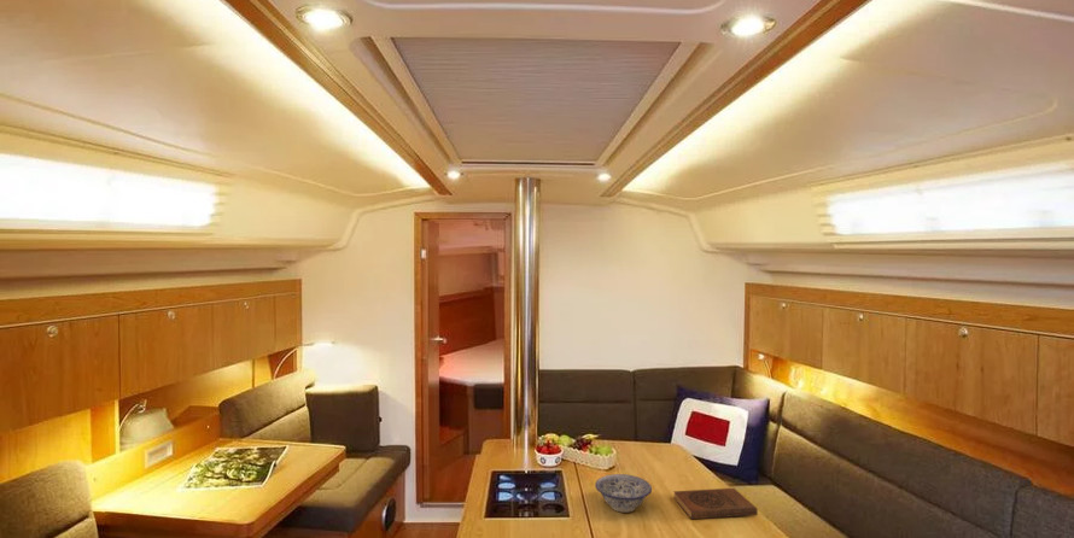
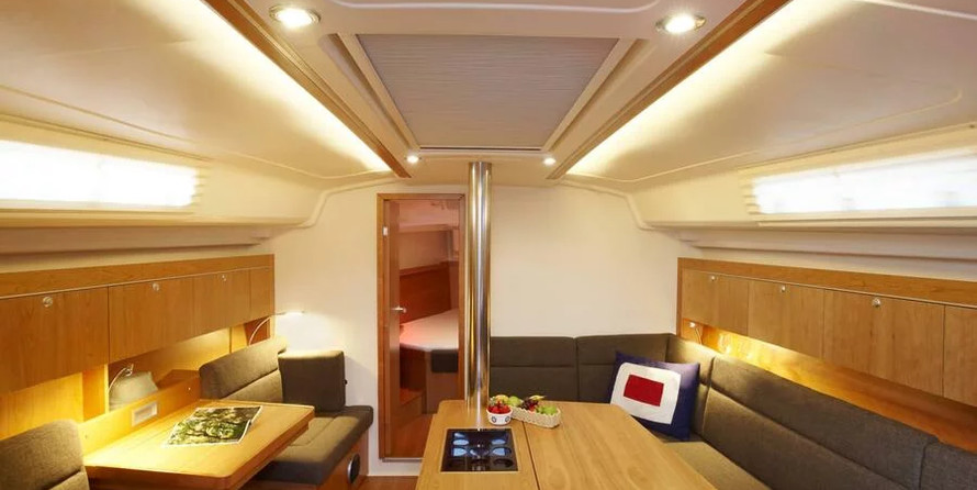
- book [672,487,759,520]
- bowl [594,473,653,514]
